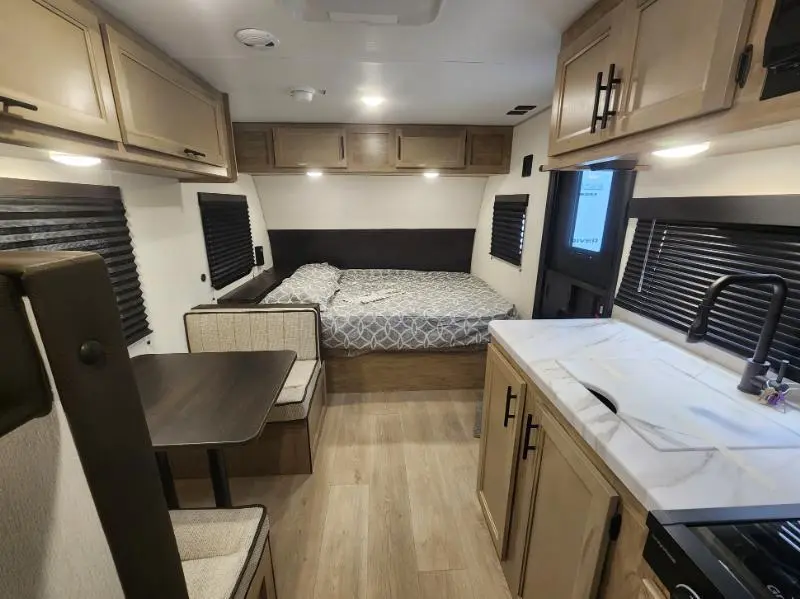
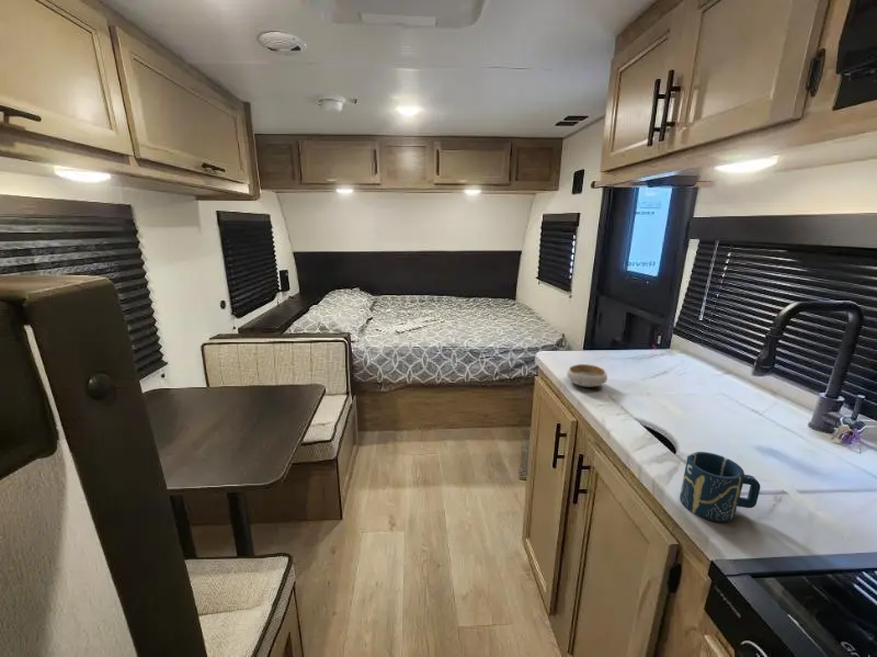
+ cup [679,451,762,523]
+ bowl [566,363,608,388]
